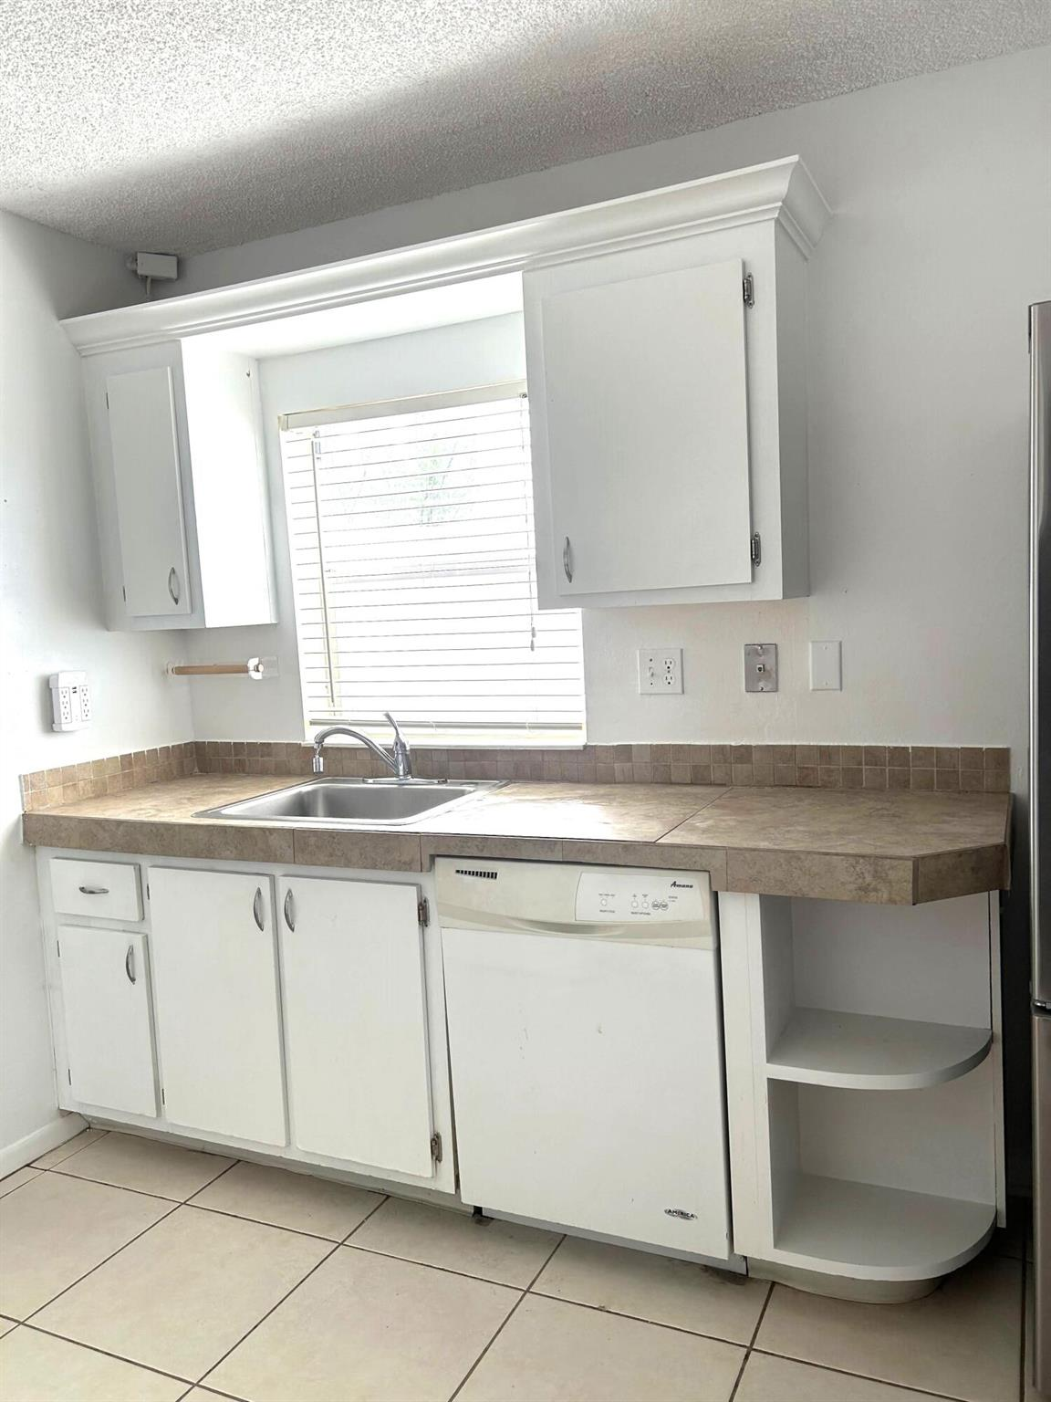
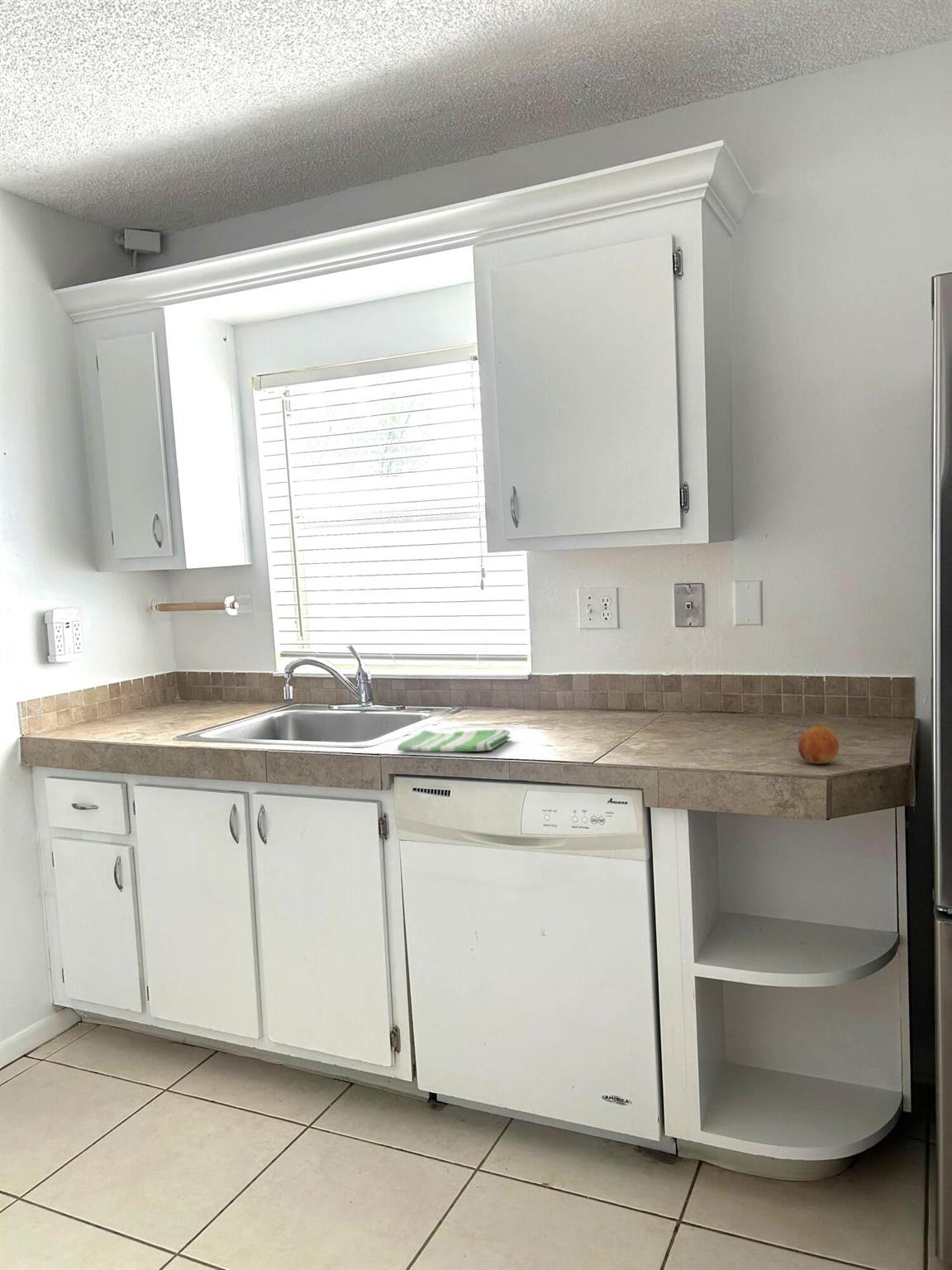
+ dish towel [397,728,512,752]
+ fruit [797,724,840,765]
